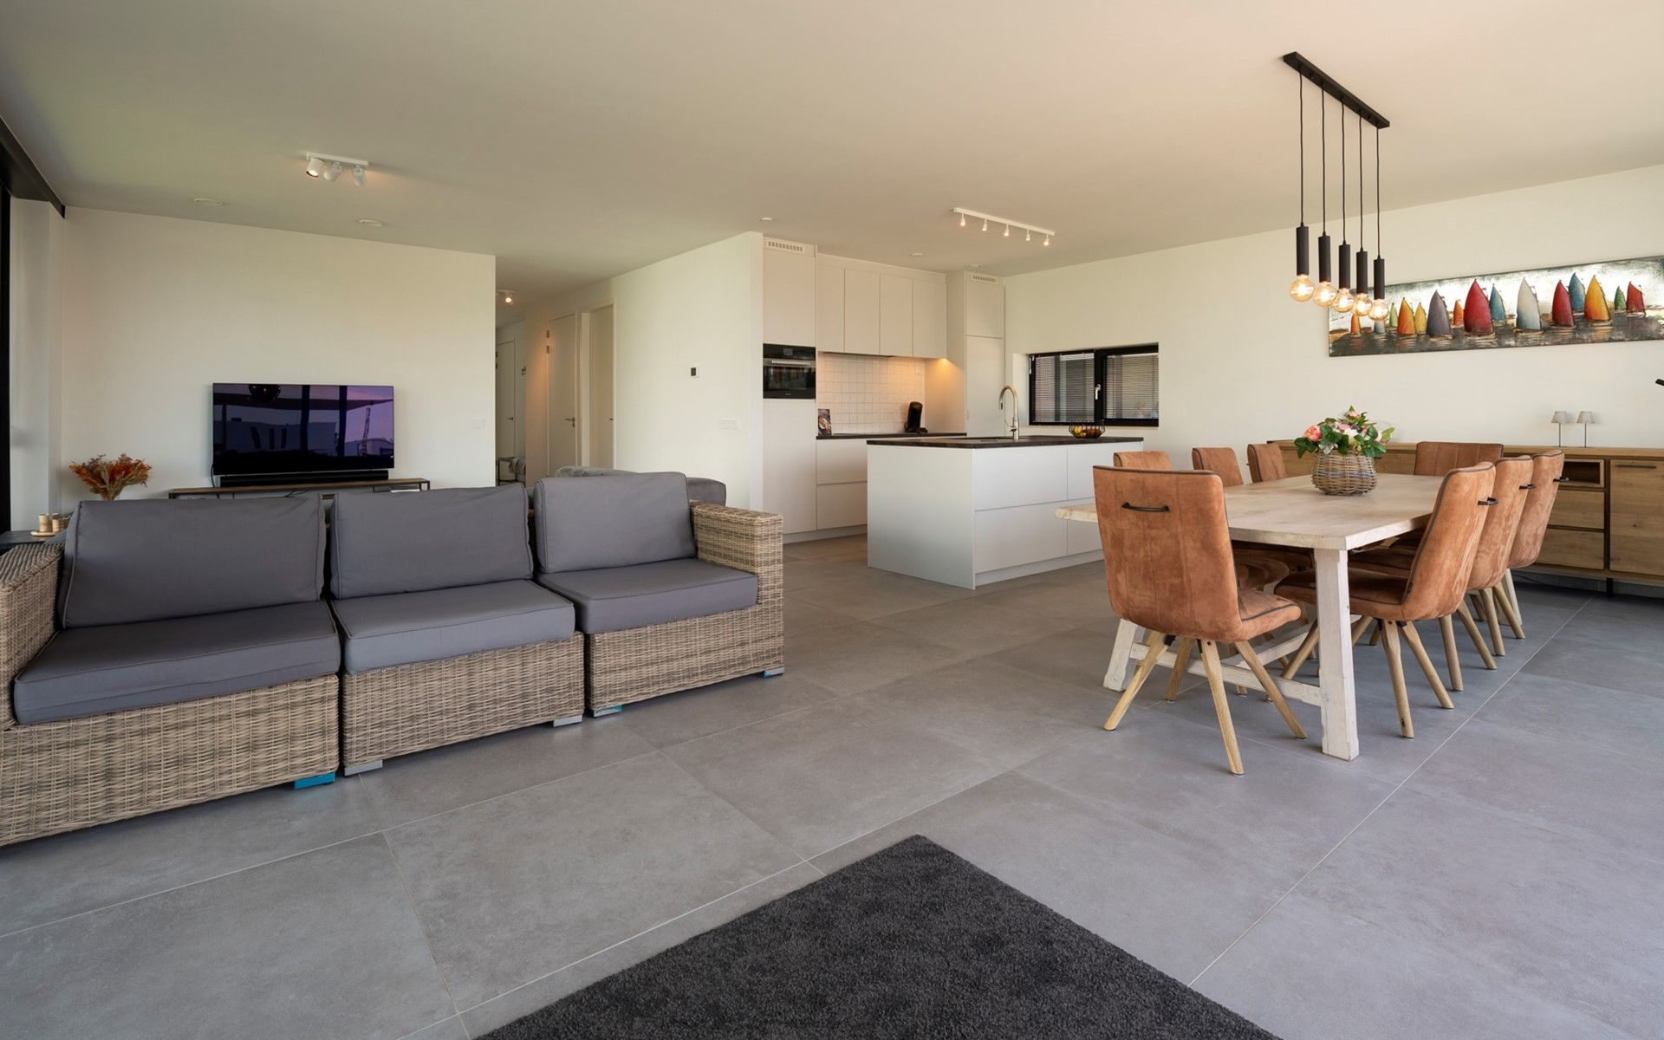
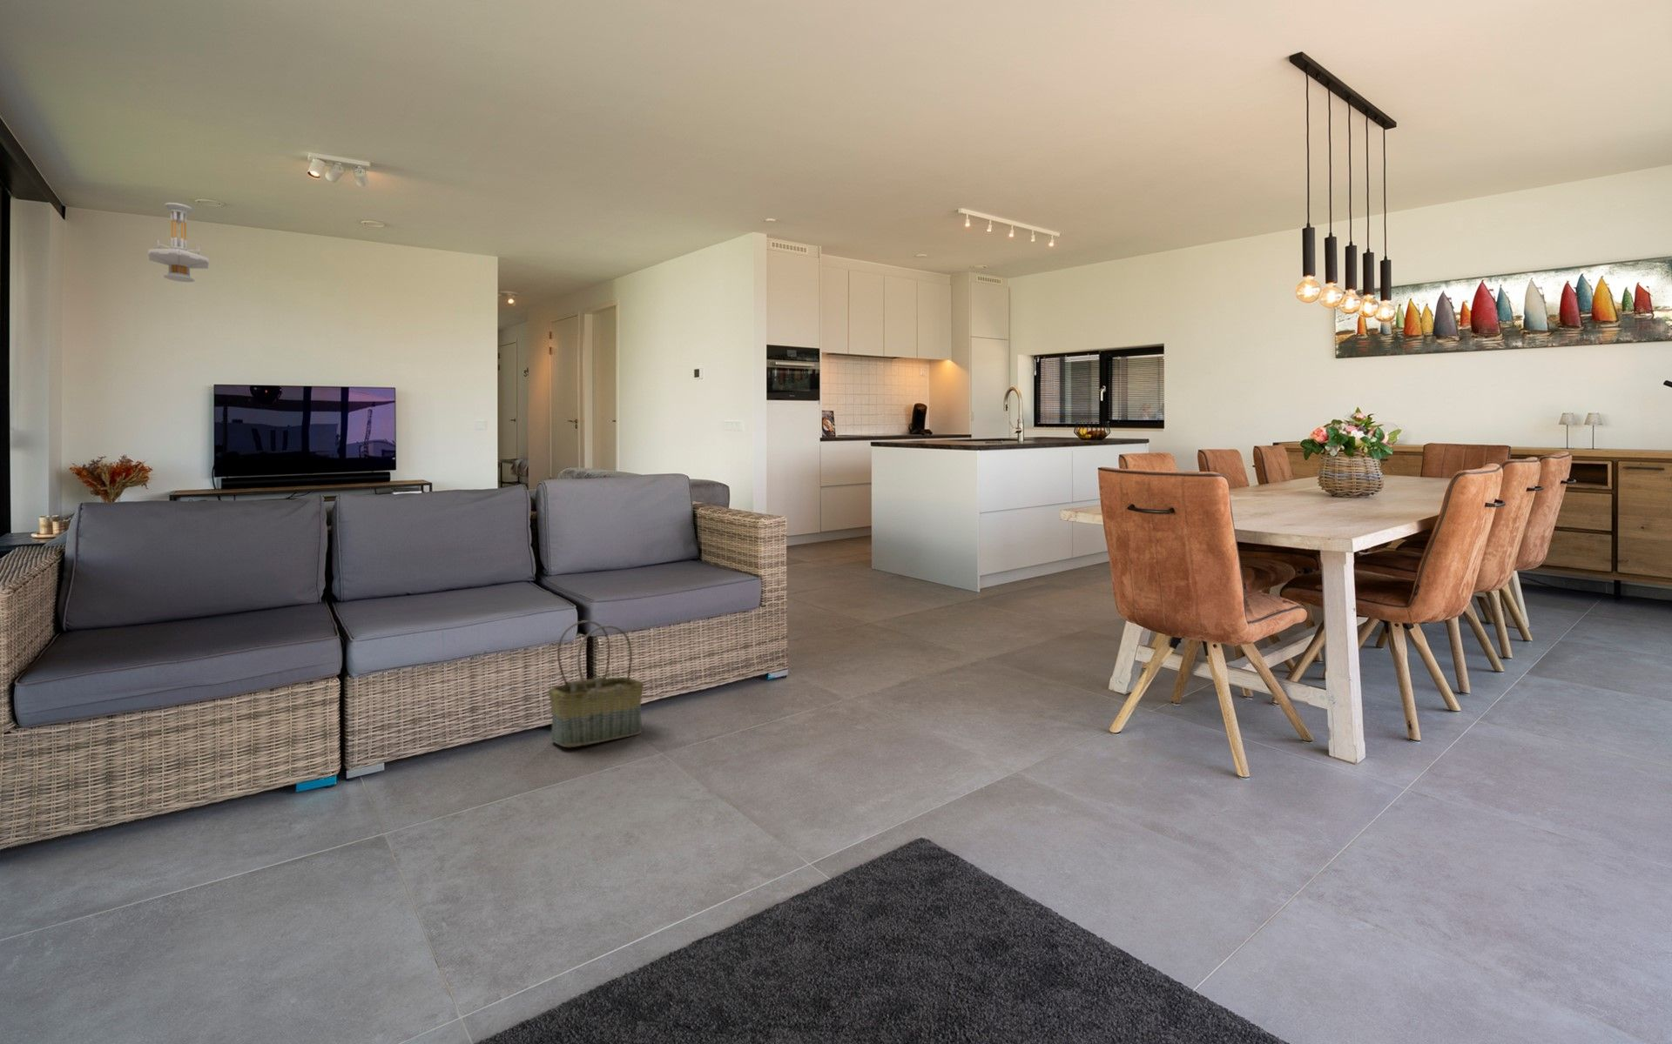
+ ceiling light fixture [147,202,209,283]
+ basket [548,619,644,748]
